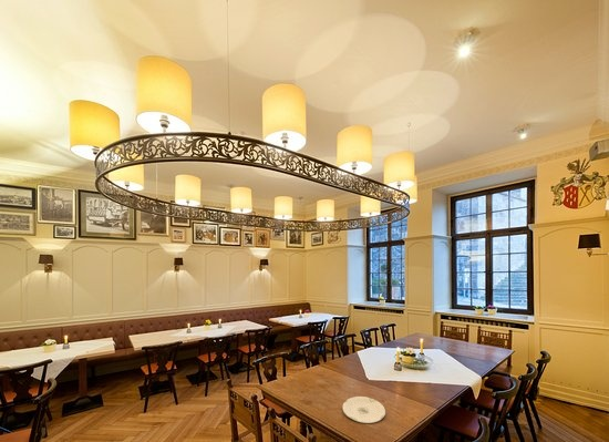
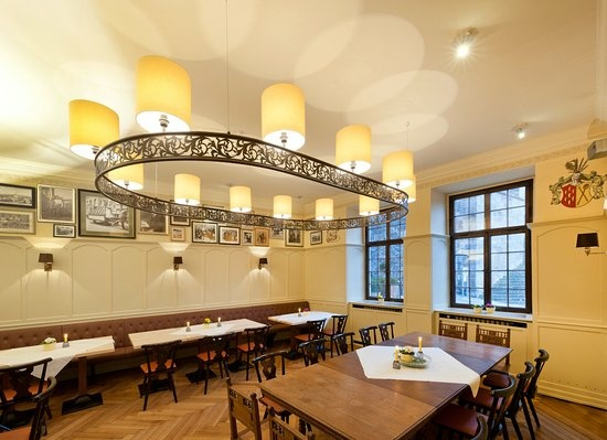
- plate [341,395,386,424]
